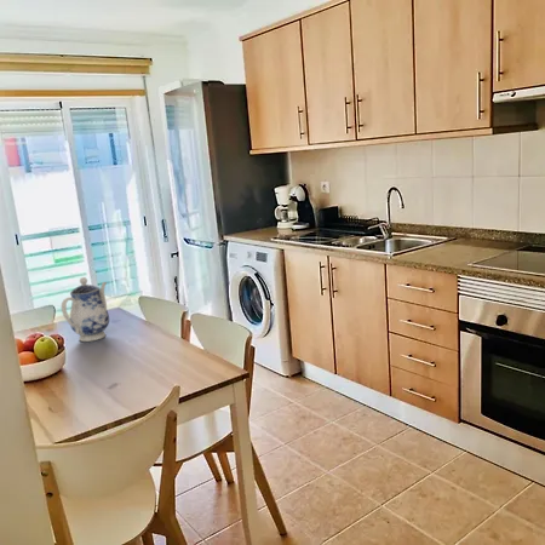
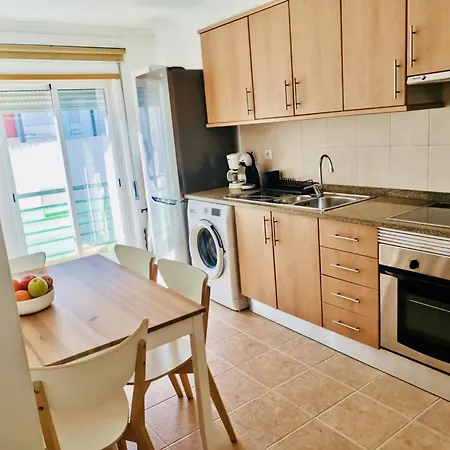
- teapot [61,276,110,343]
